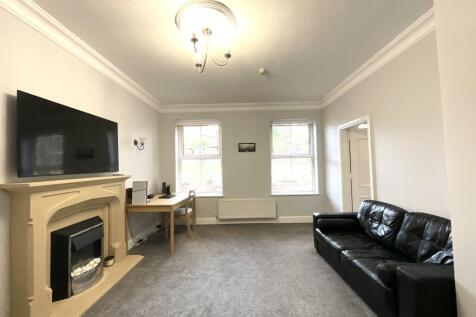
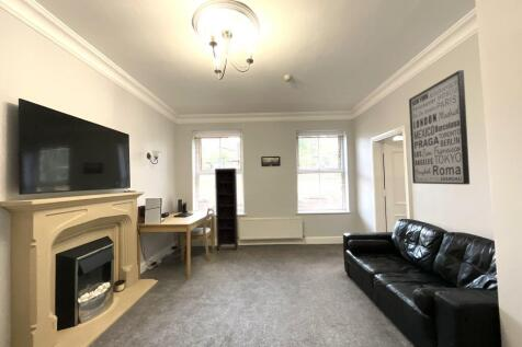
+ bookcase [214,167,239,252]
+ wall art [408,69,470,186]
